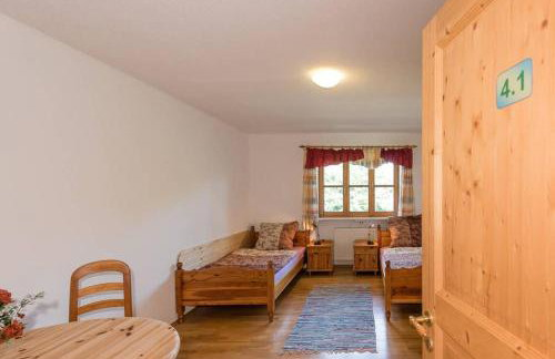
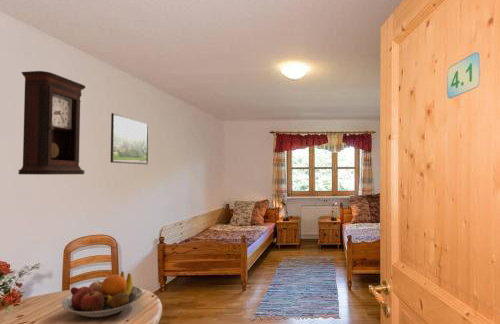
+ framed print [110,112,149,165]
+ fruit bowl [60,270,144,318]
+ pendulum clock [17,70,87,176]
